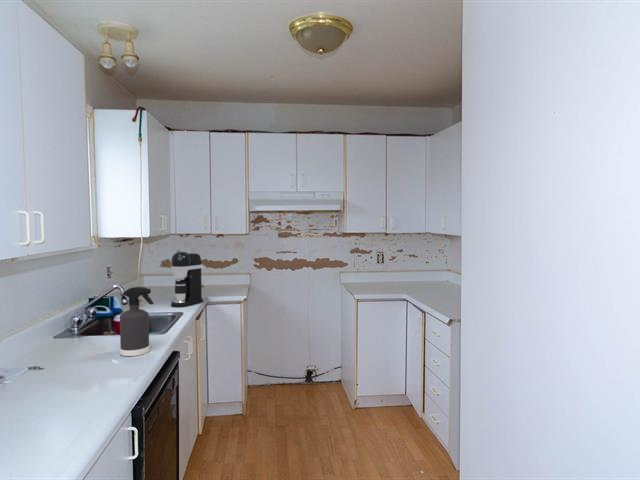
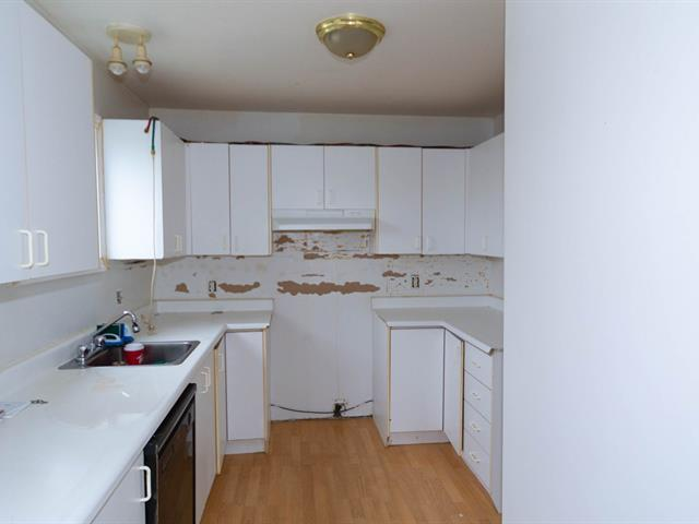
- coffee maker [170,251,204,308]
- spray bottle [119,286,155,357]
